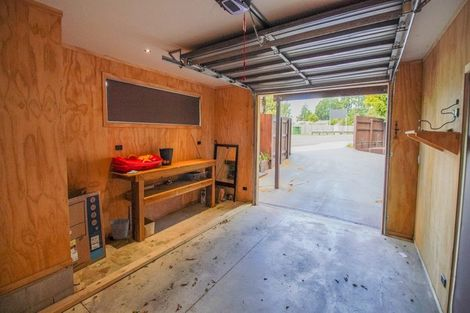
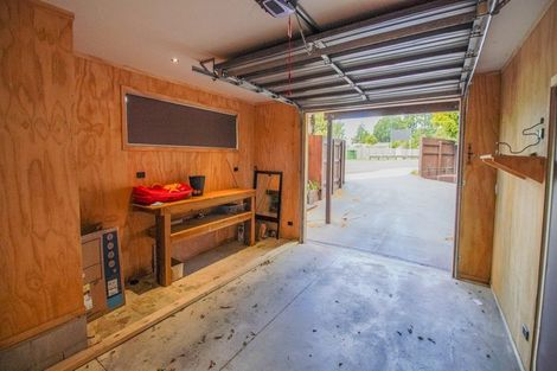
- bucket [109,211,130,241]
